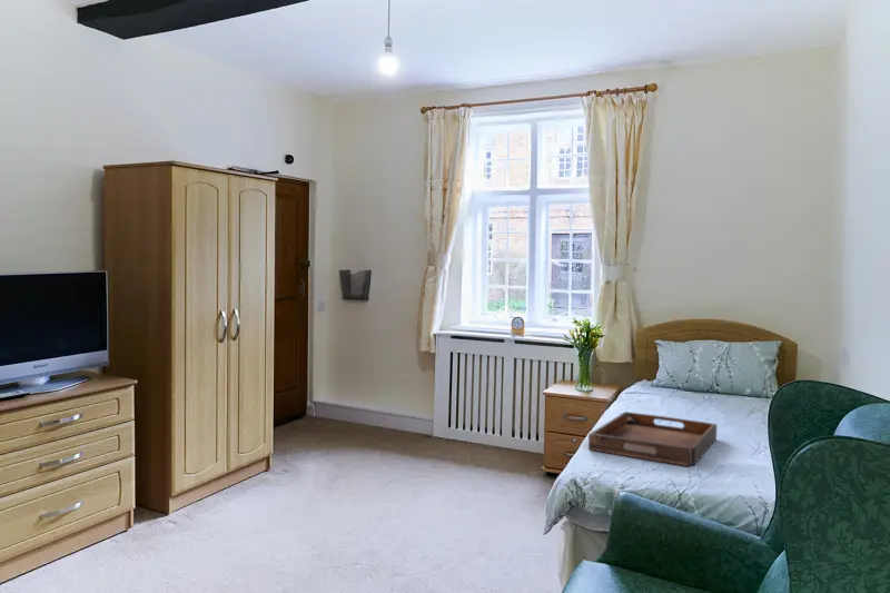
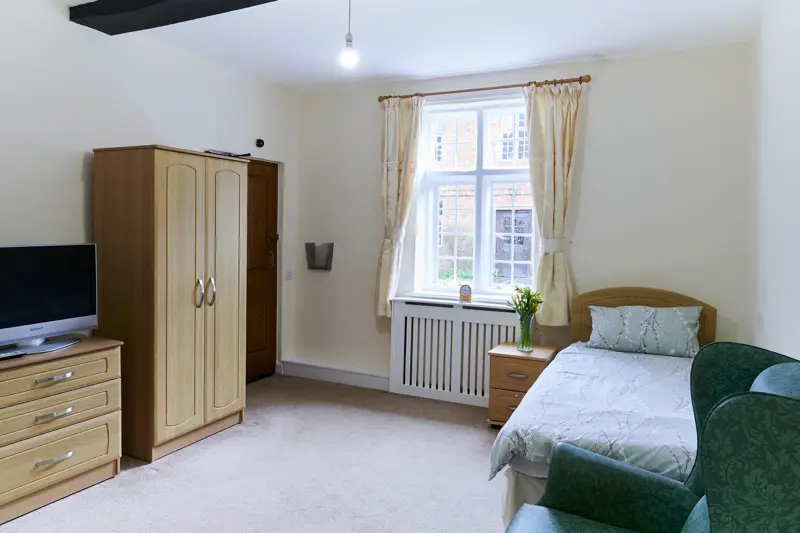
- serving tray [587,411,718,467]
